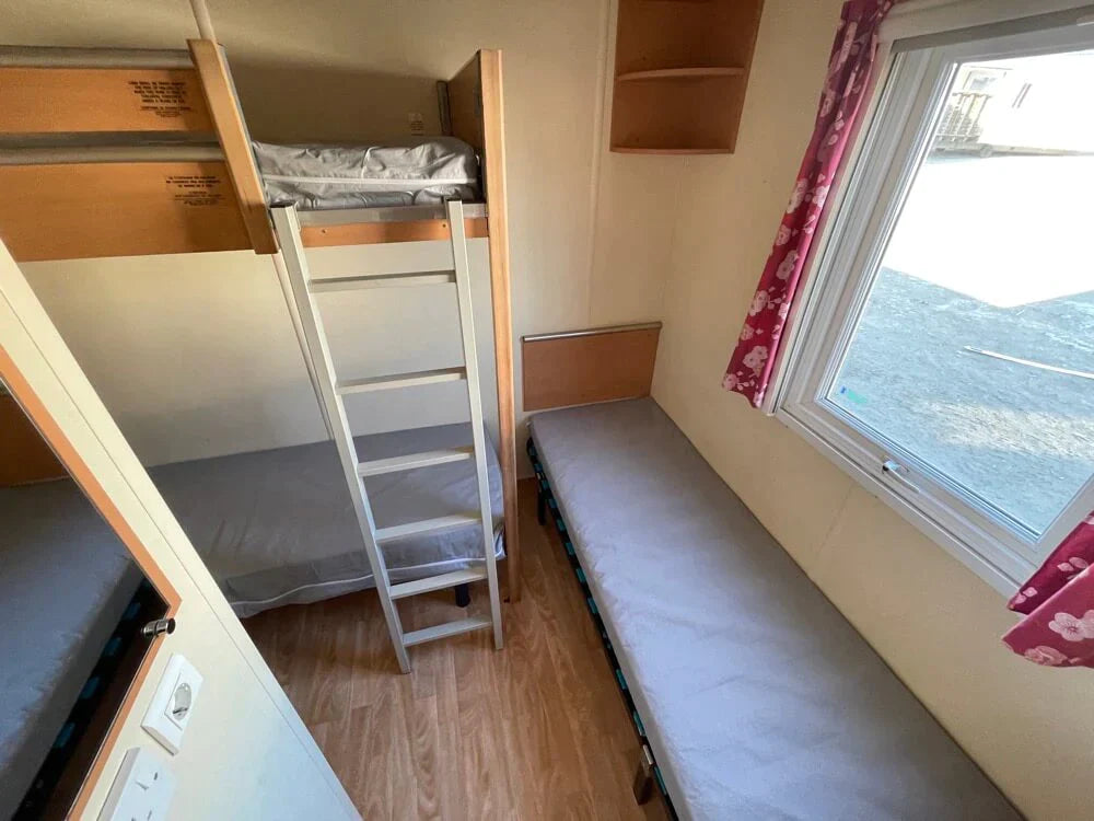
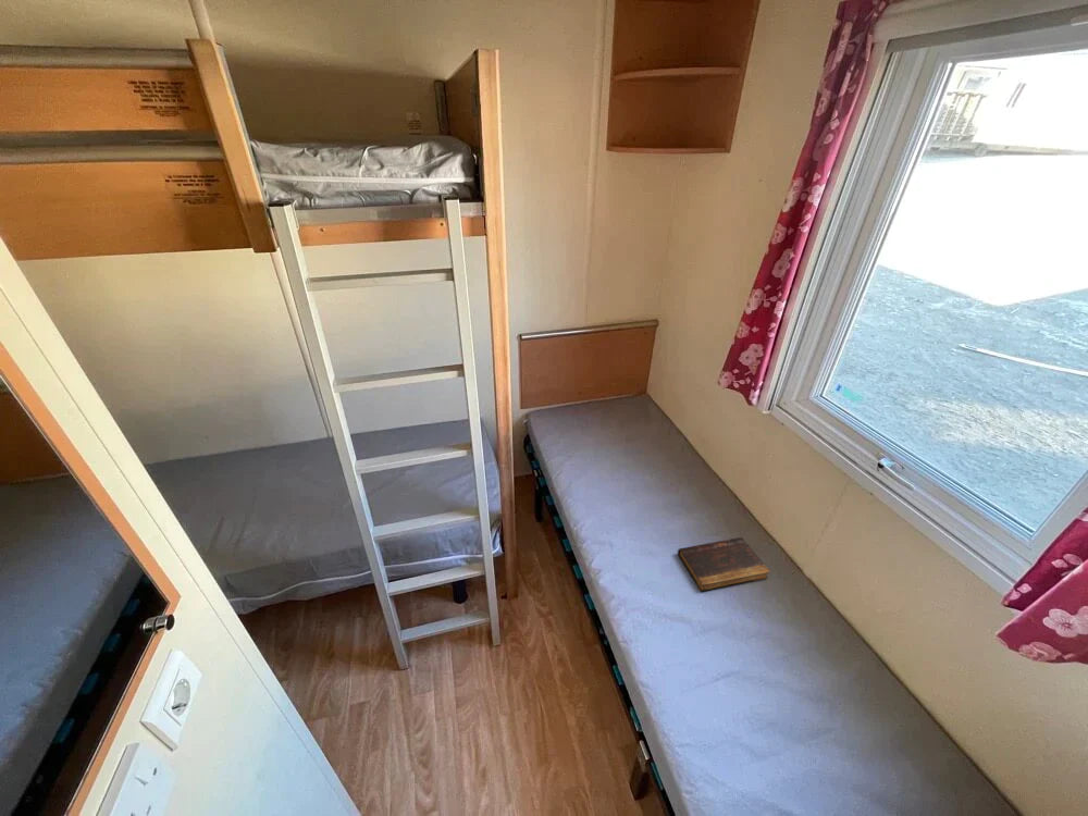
+ book [677,536,771,593]
